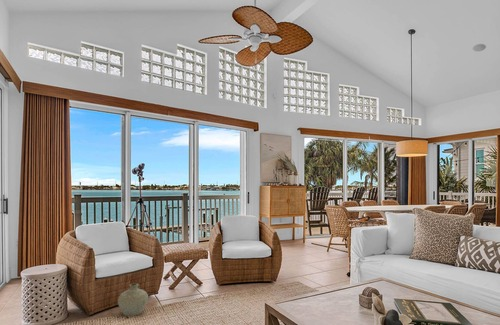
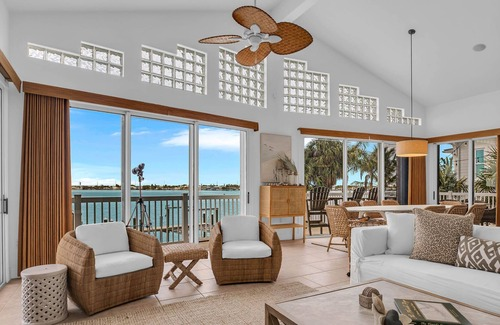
- ceramic jug [117,282,149,317]
